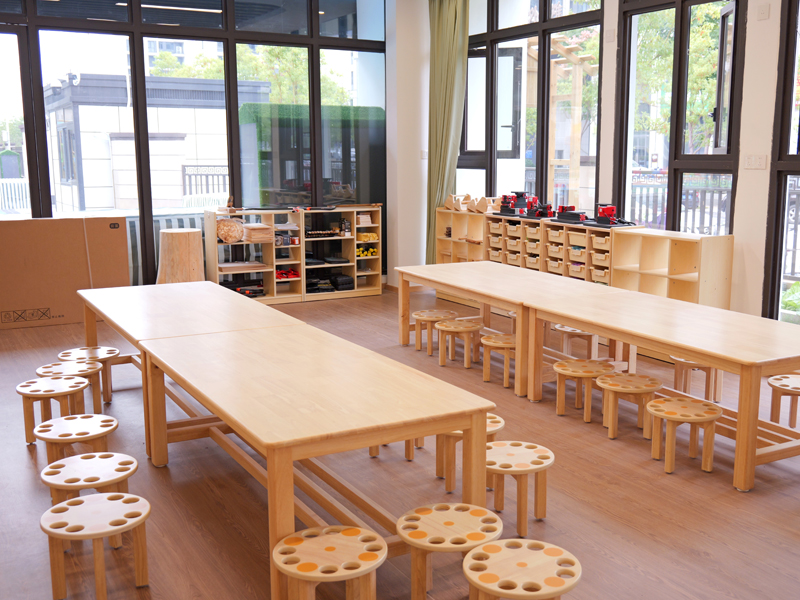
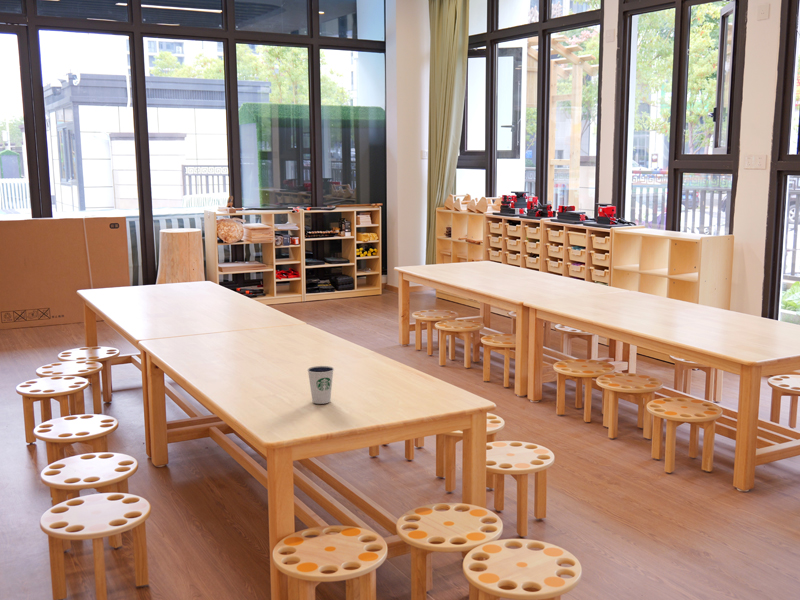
+ dixie cup [307,365,335,405]
